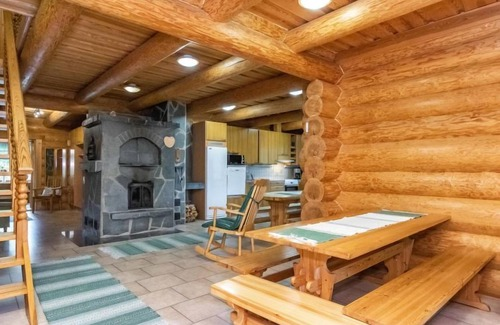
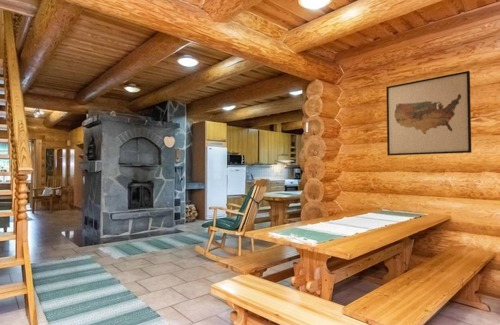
+ wall art [385,70,472,157]
